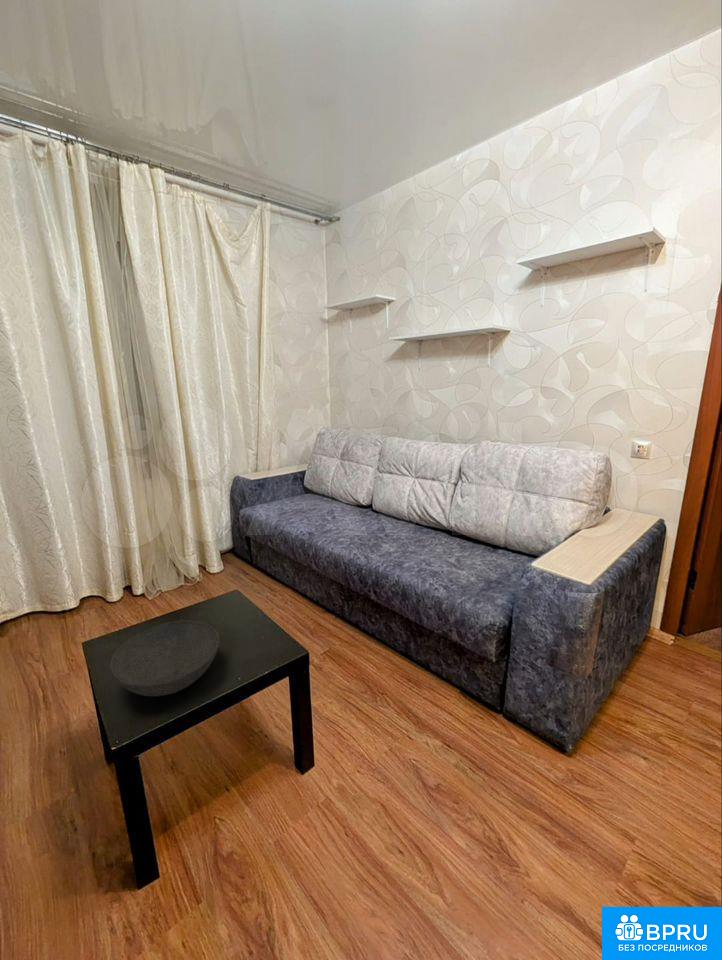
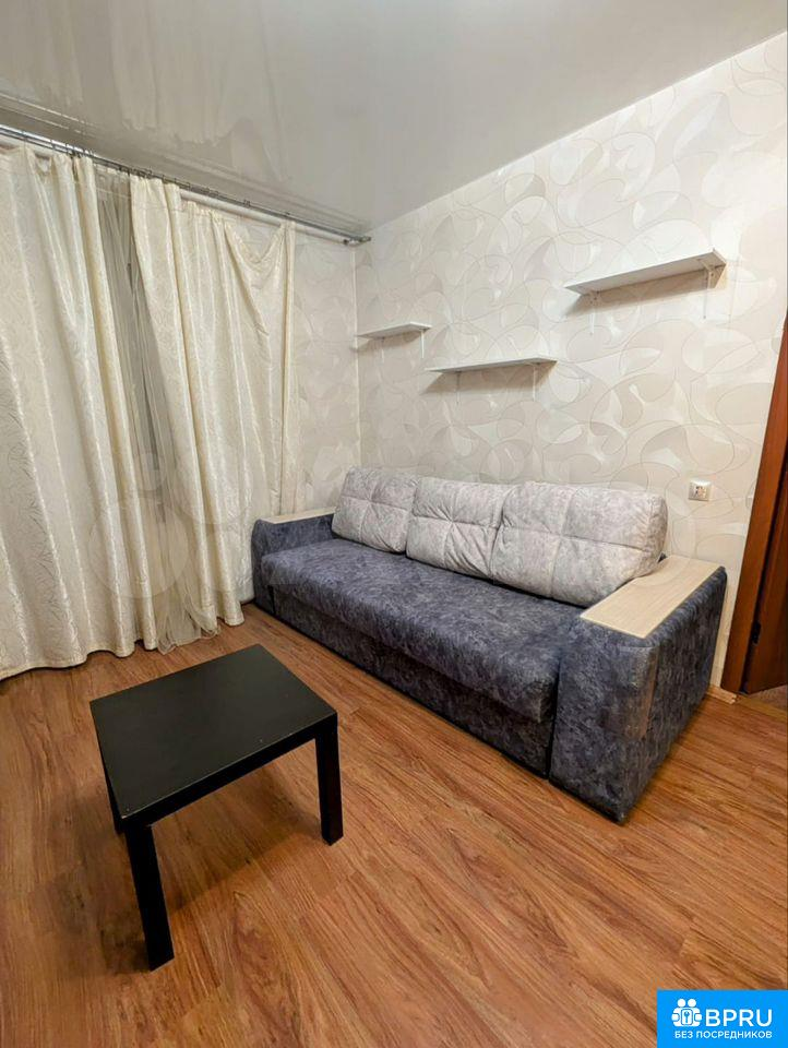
- bowl [109,620,220,697]
